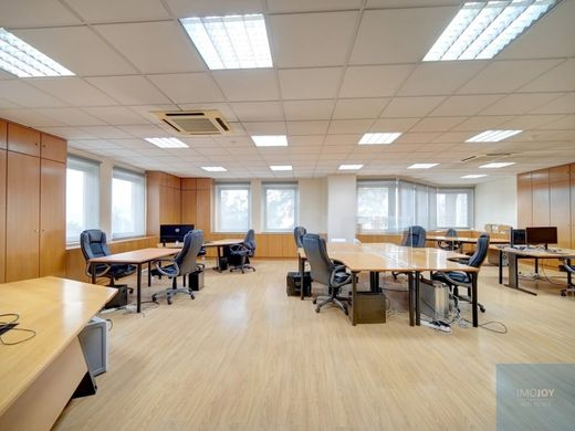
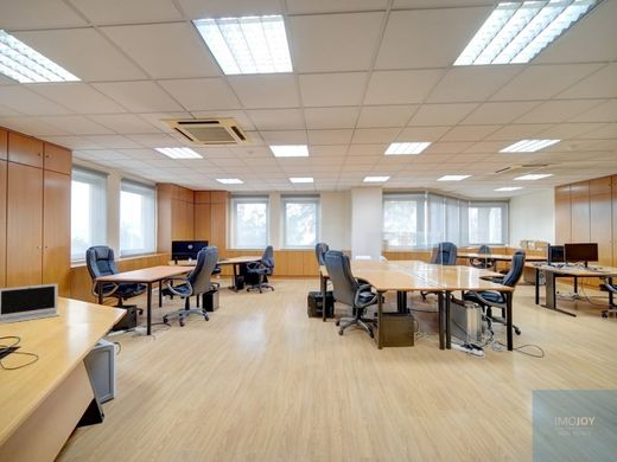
+ laptop [0,282,61,326]
